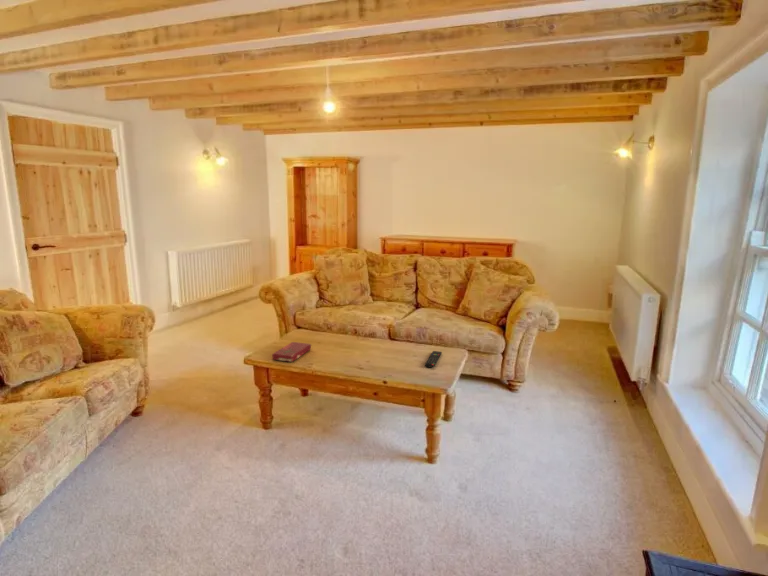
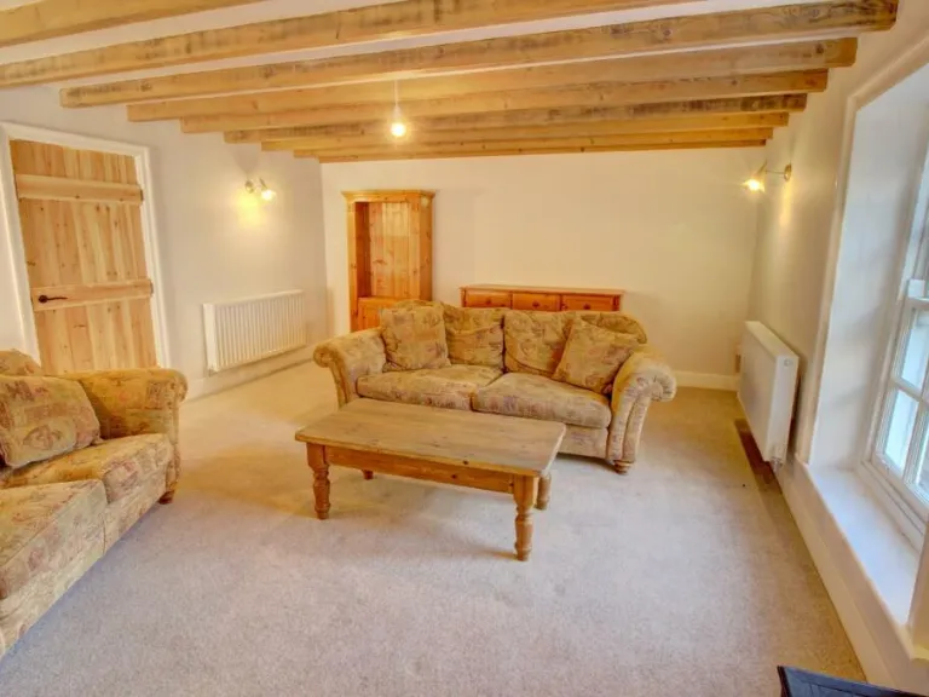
- remote control [424,350,443,369]
- book [271,341,313,363]
